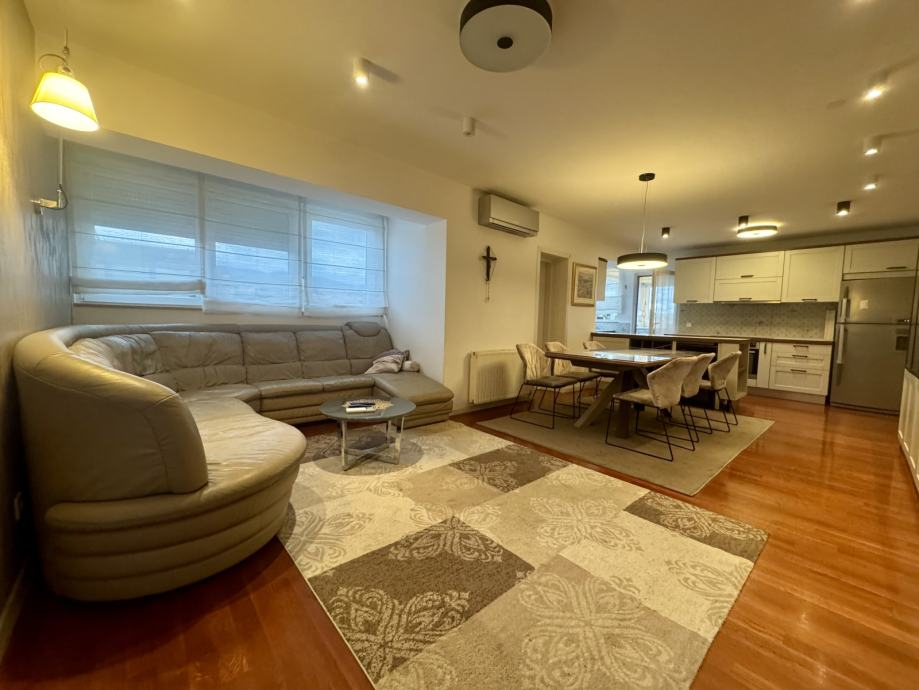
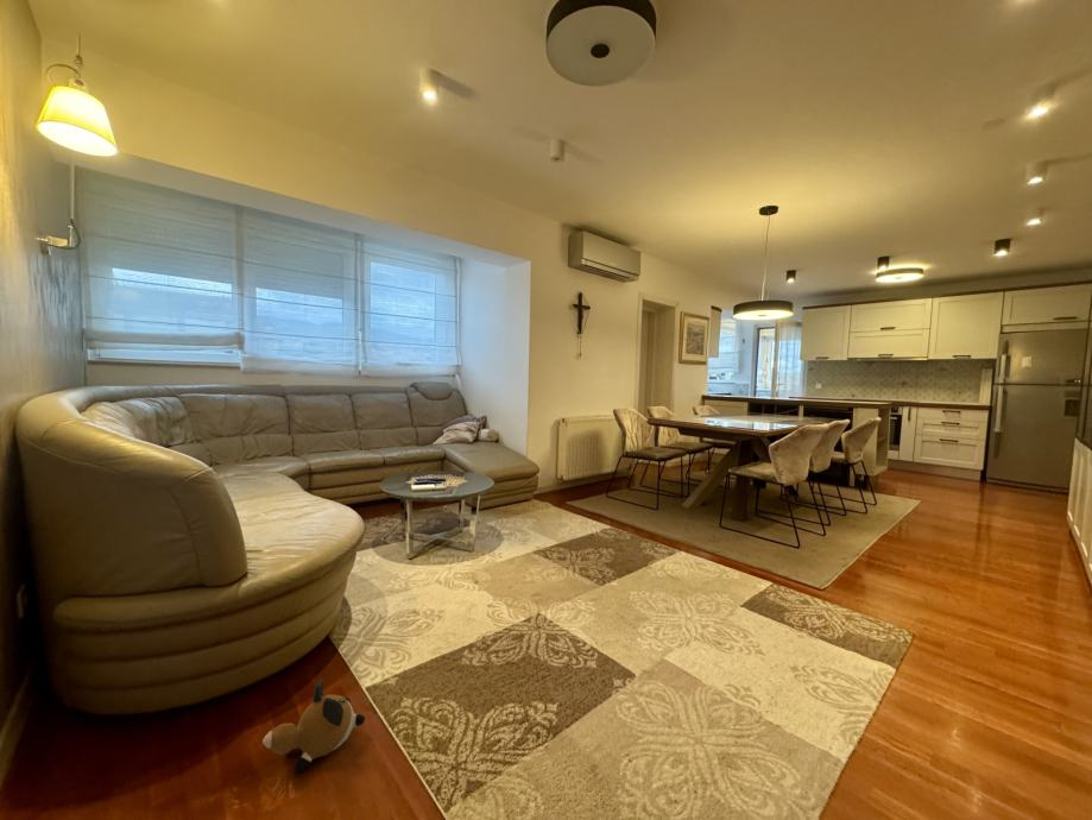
+ plush toy [261,679,366,774]
